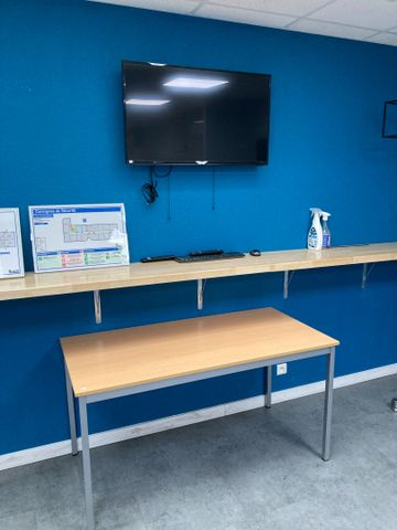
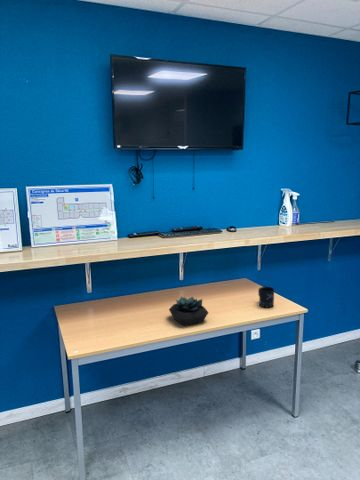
+ succulent plant [168,296,209,327]
+ mug [257,286,275,309]
